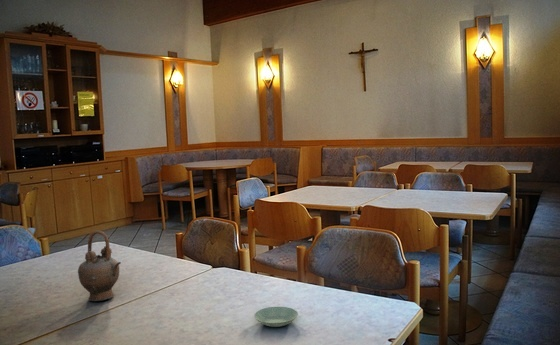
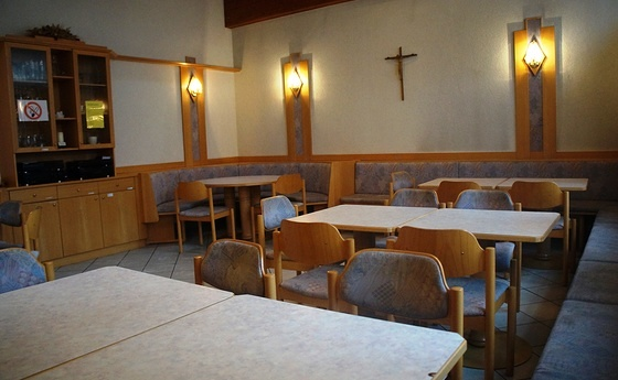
- saucer [253,306,299,328]
- teapot [77,230,122,302]
